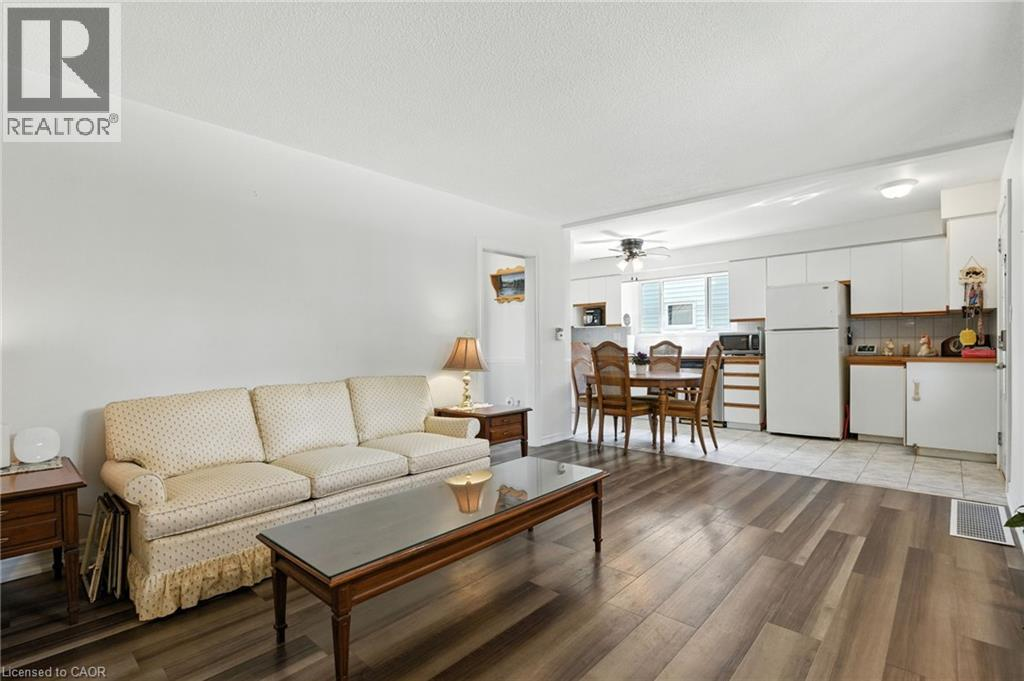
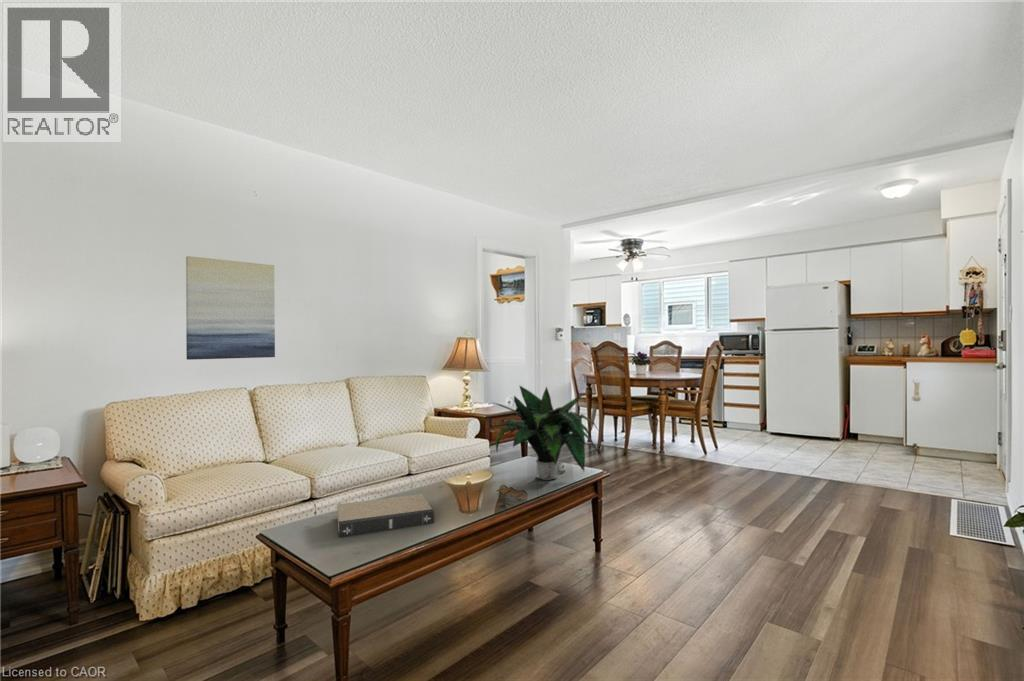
+ book [336,493,435,538]
+ potted plant [484,384,605,481]
+ wall art [185,255,276,361]
